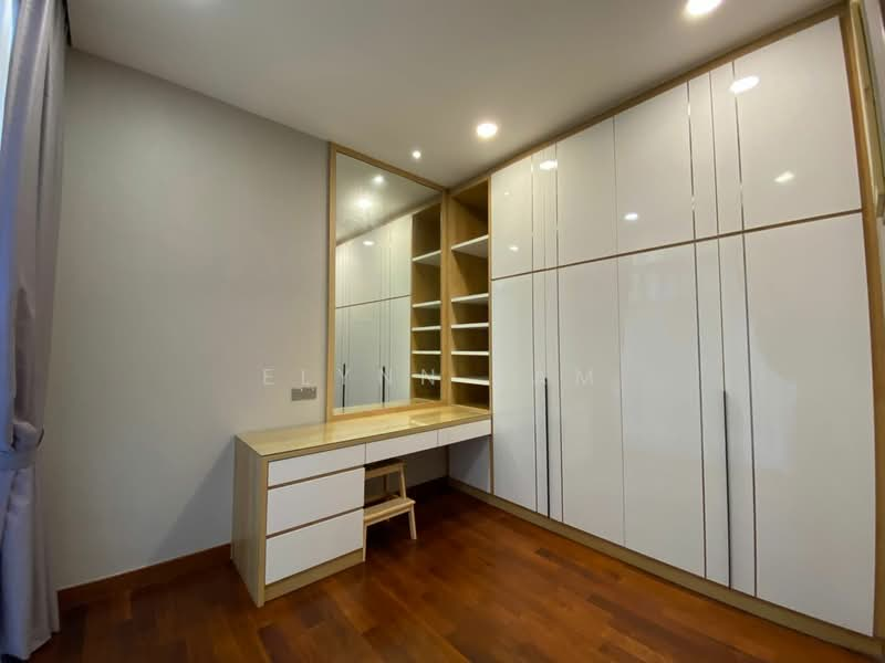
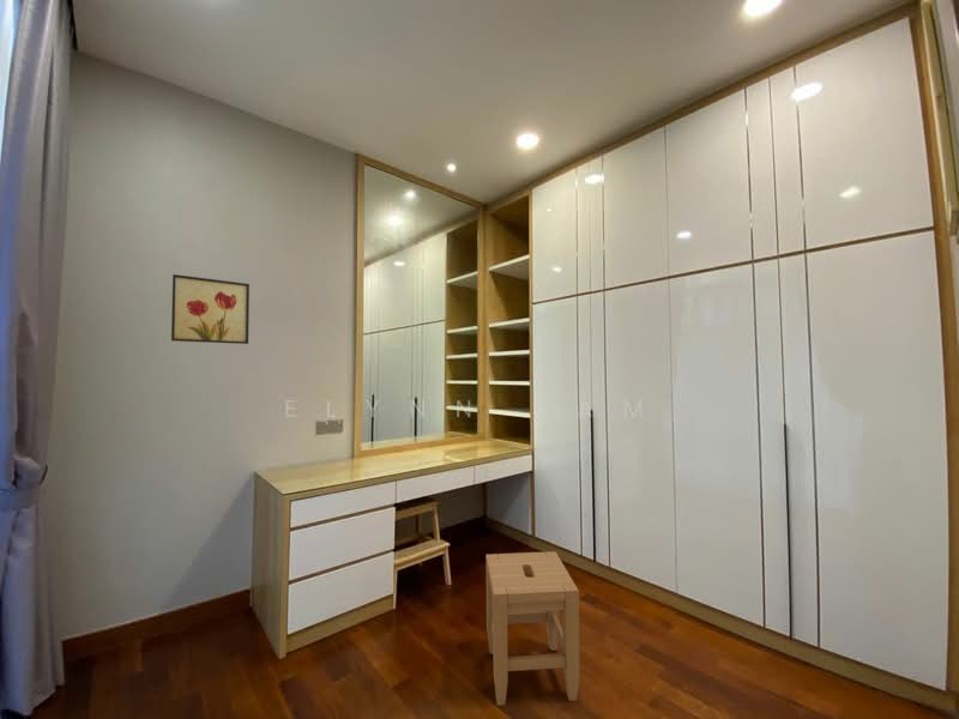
+ stool [484,550,580,707]
+ wall art [170,273,251,345]
